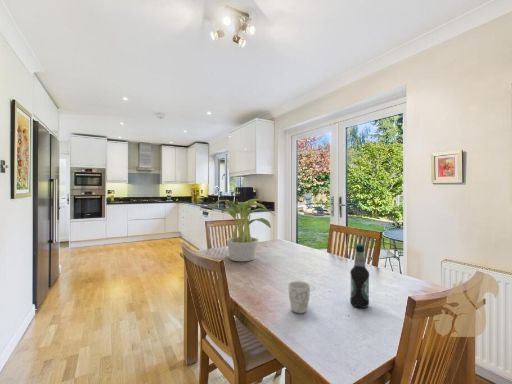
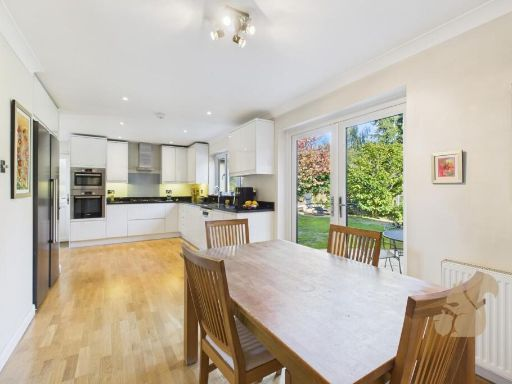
- mug [288,280,311,314]
- potted plant [215,198,276,262]
- bottle [349,243,370,309]
